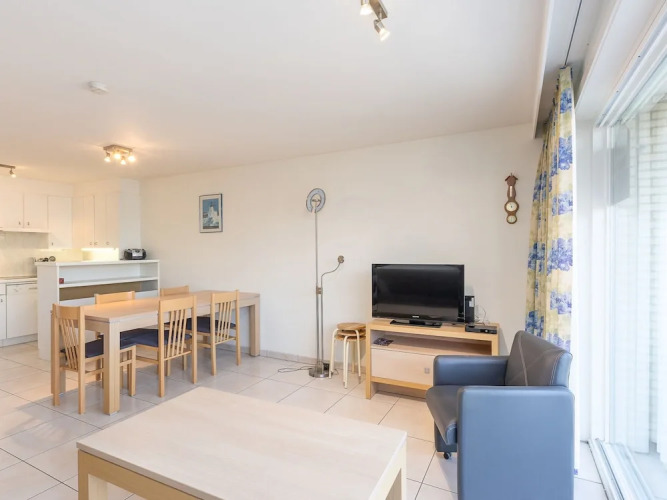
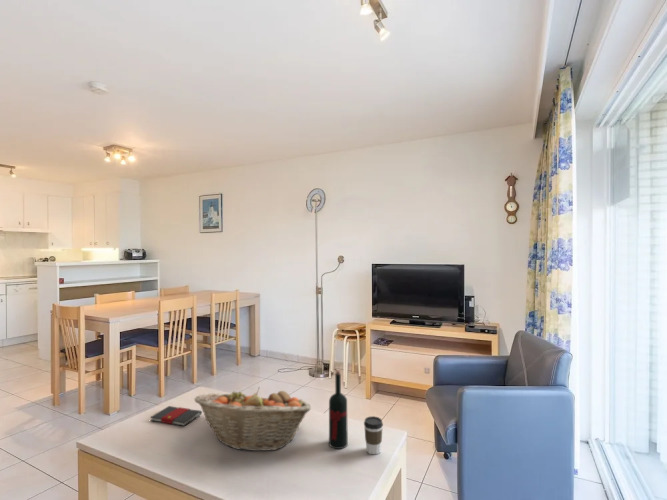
+ wine bottle [328,369,349,450]
+ coffee cup [363,415,384,455]
+ fruit basket [193,386,312,452]
+ book [149,405,203,427]
